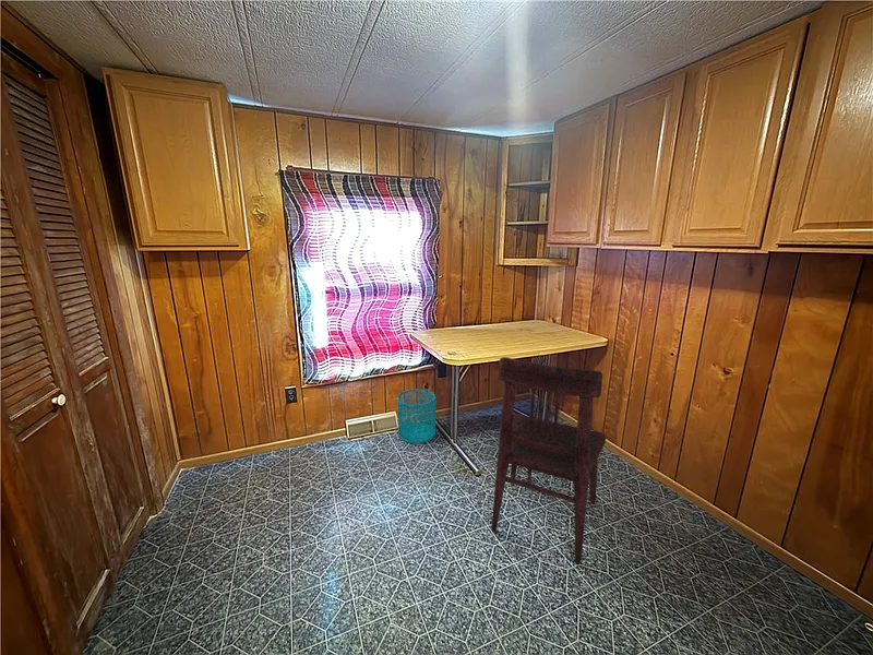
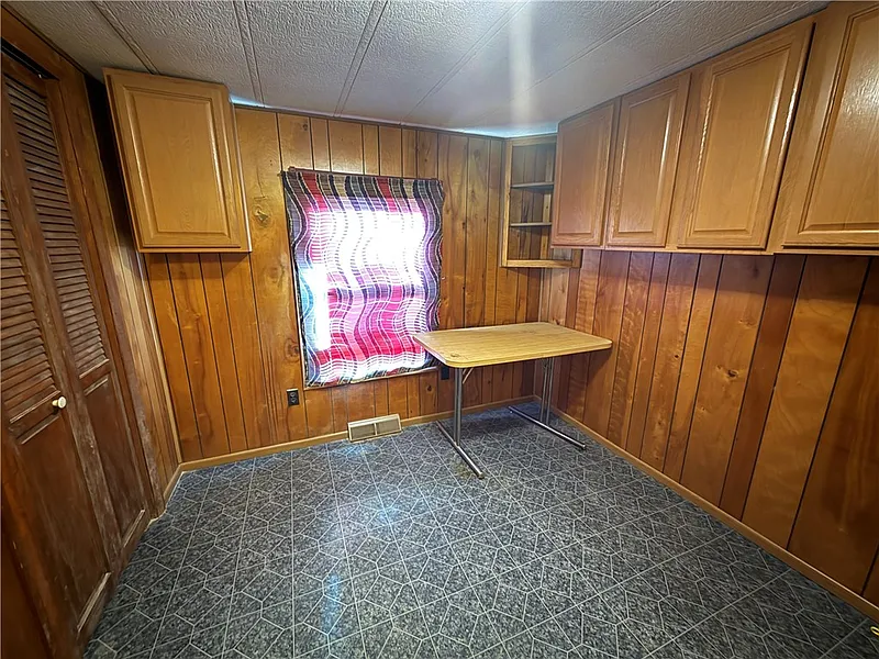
- dining chair [491,356,607,565]
- wastebasket [396,388,436,444]
